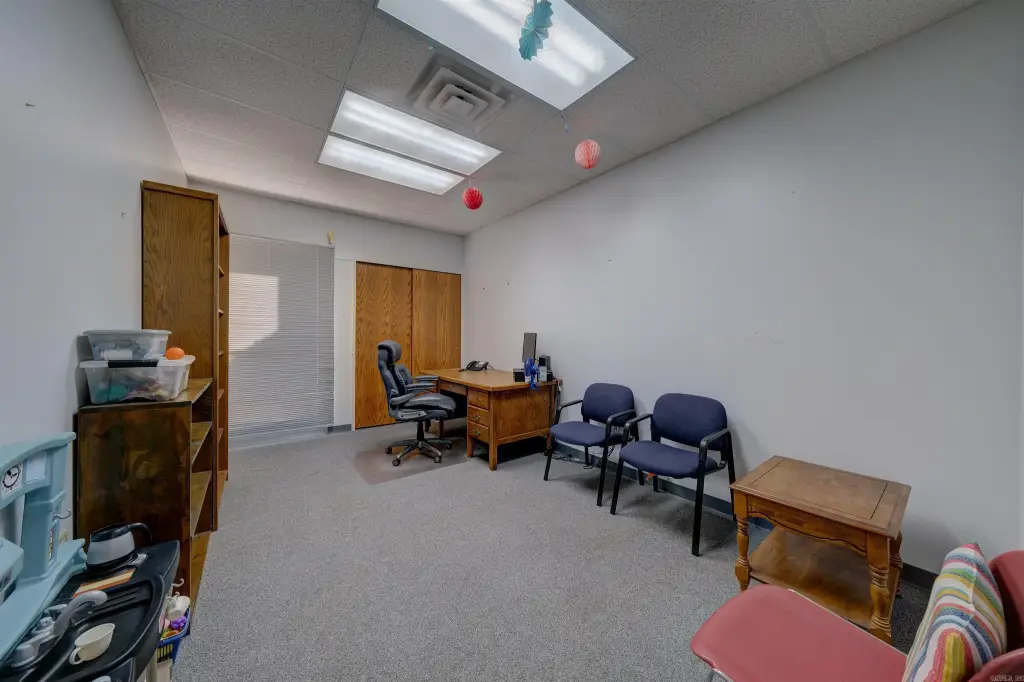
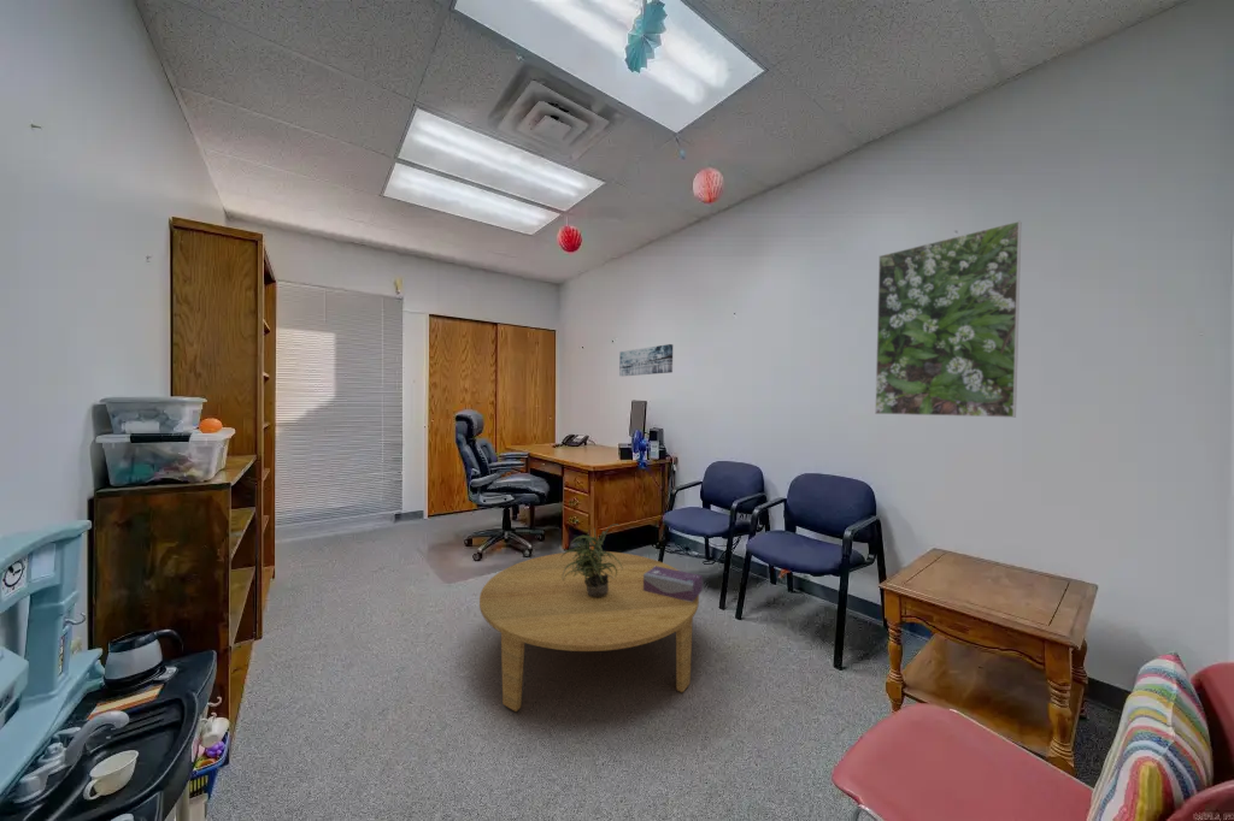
+ tissue box [644,566,704,602]
+ coffee table [478,550,700,713]
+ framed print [874,220,1022,419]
+ wall art [618,343,674,377]
+ potted plant [562,522,623,597]
